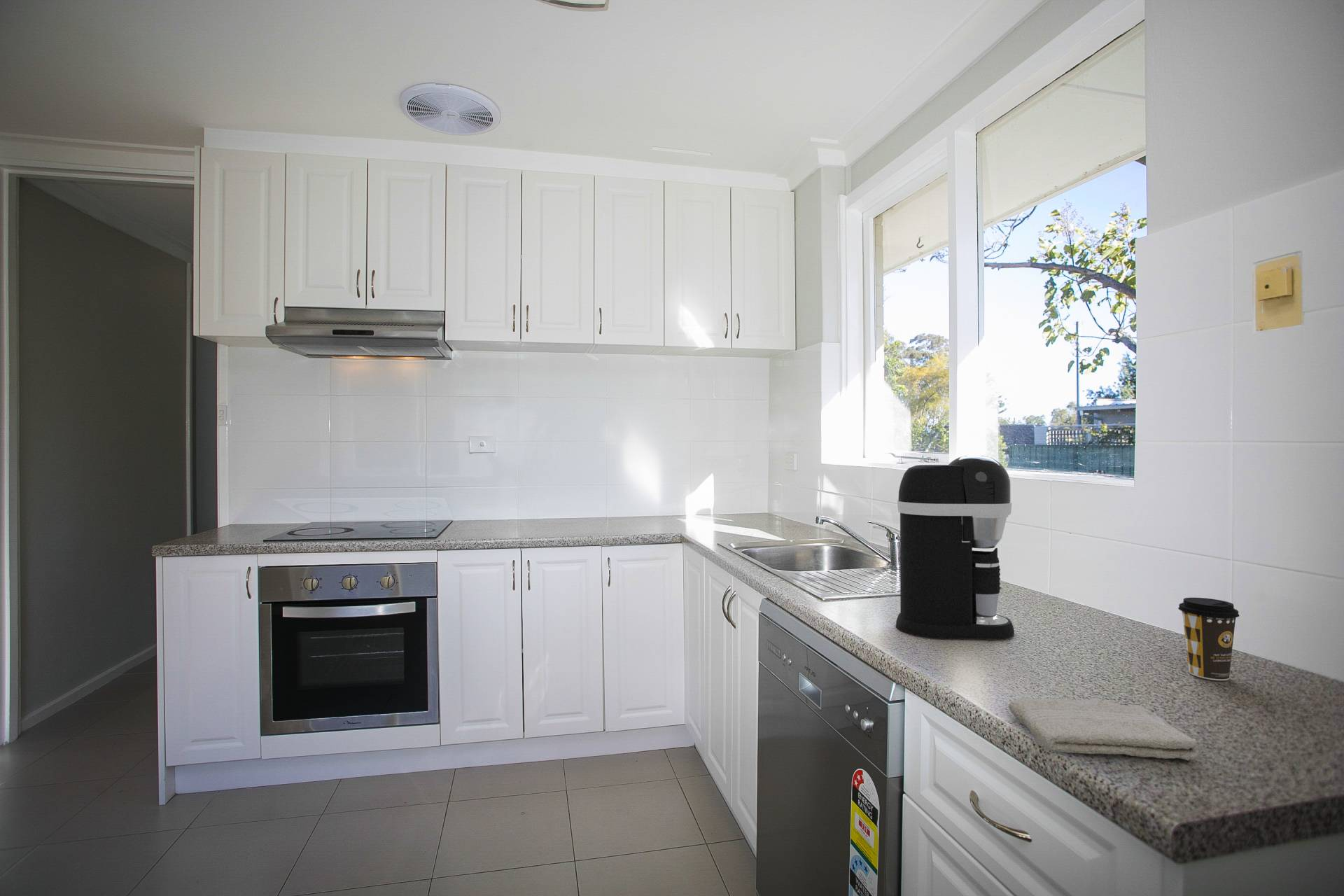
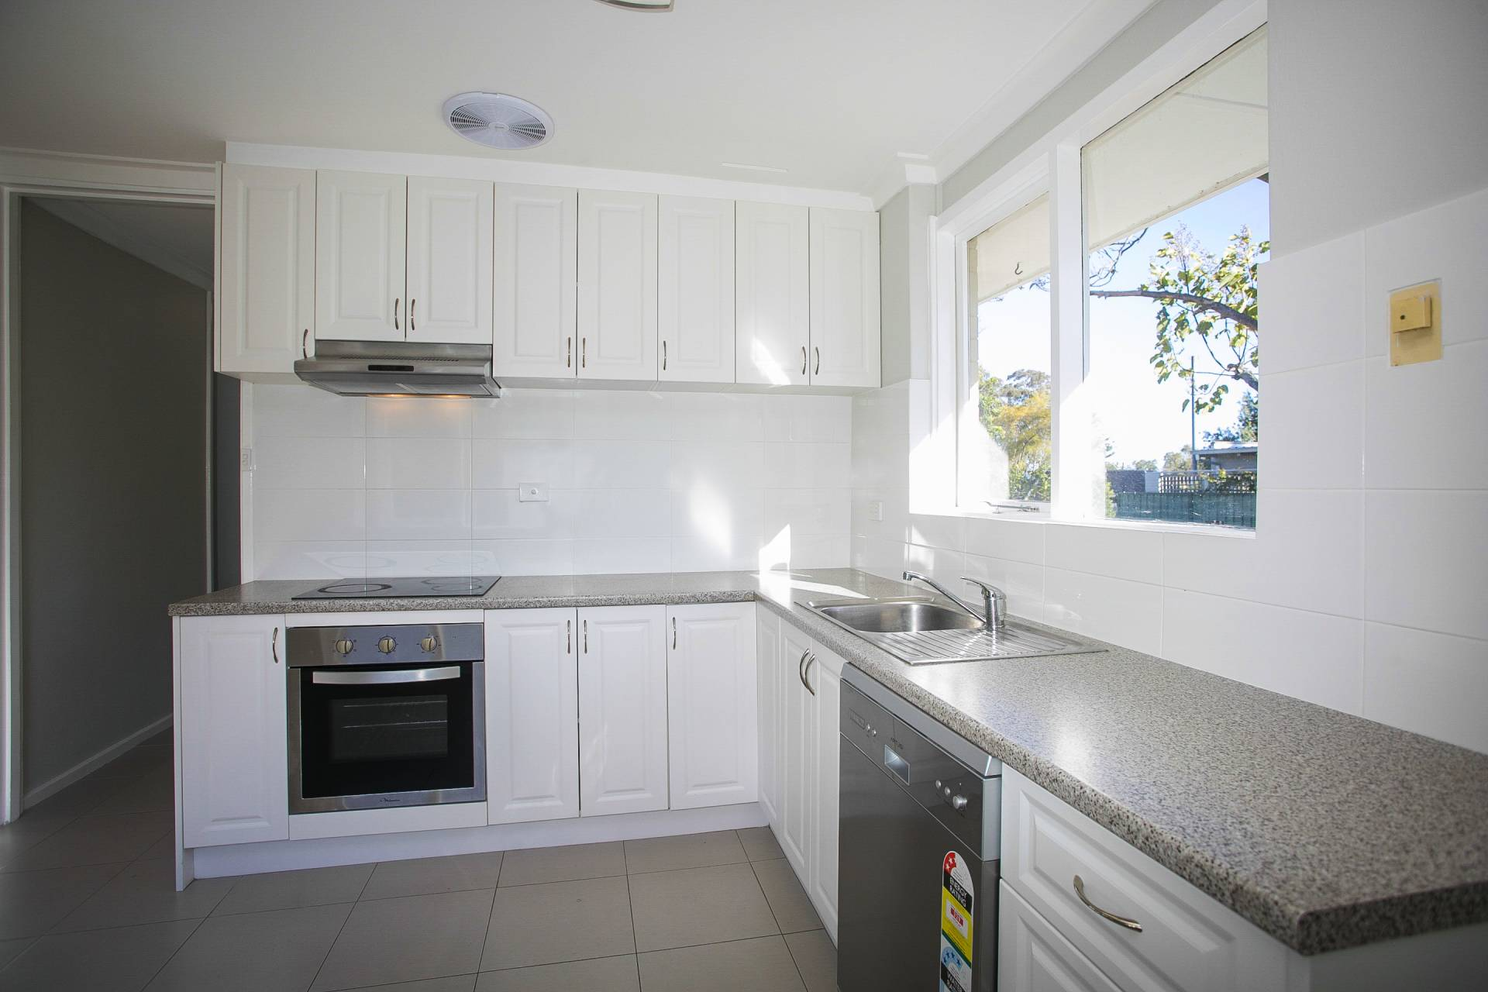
- coffee maker [895,455,1015,640]
- washcloth [1008,697,1198,761]
- coffee cup [1177,597,1240,681]
